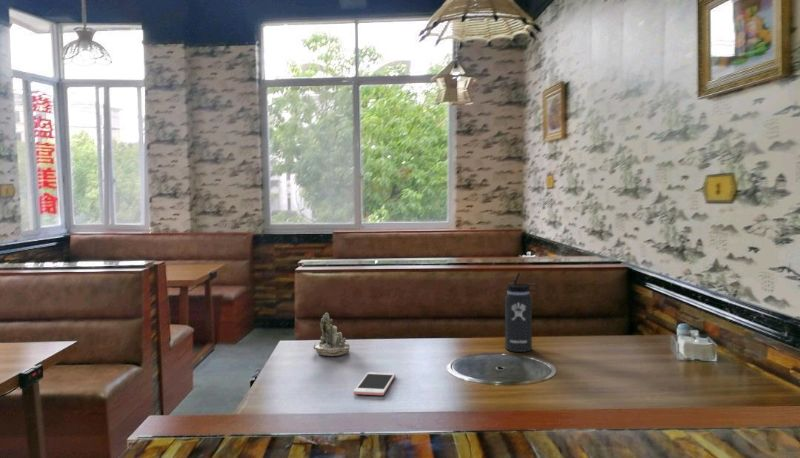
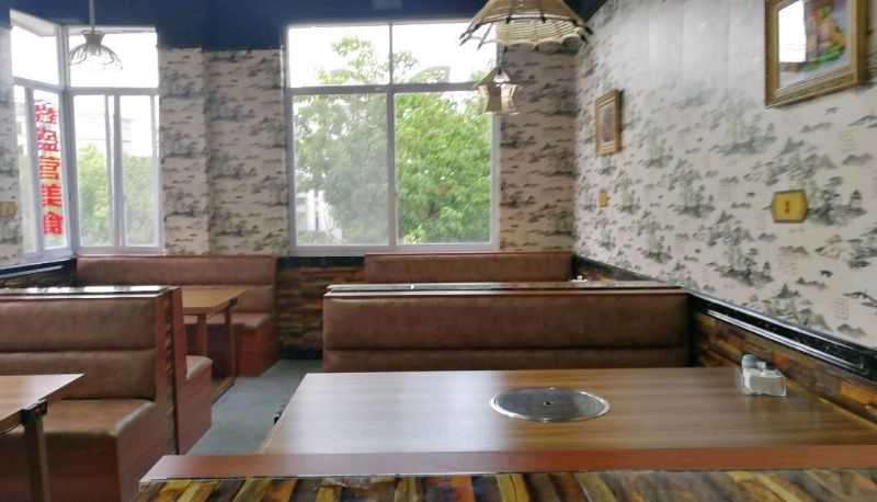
- cell phone [353,371,396,396]
- succulent planter [313,312,351,357]
- thermos bottle [504,271,539,353]
